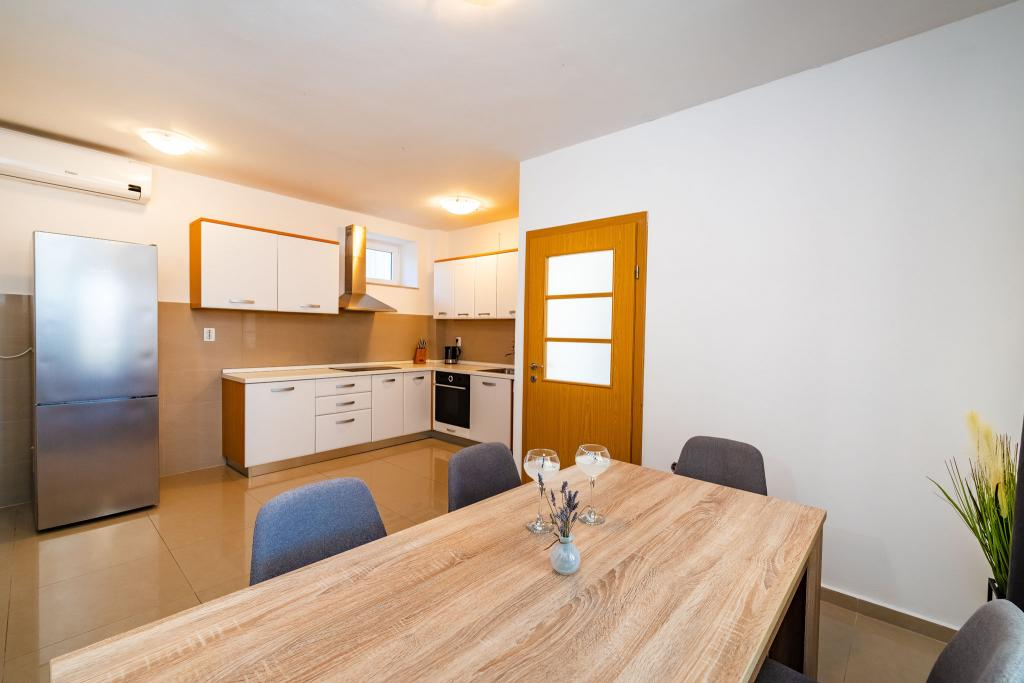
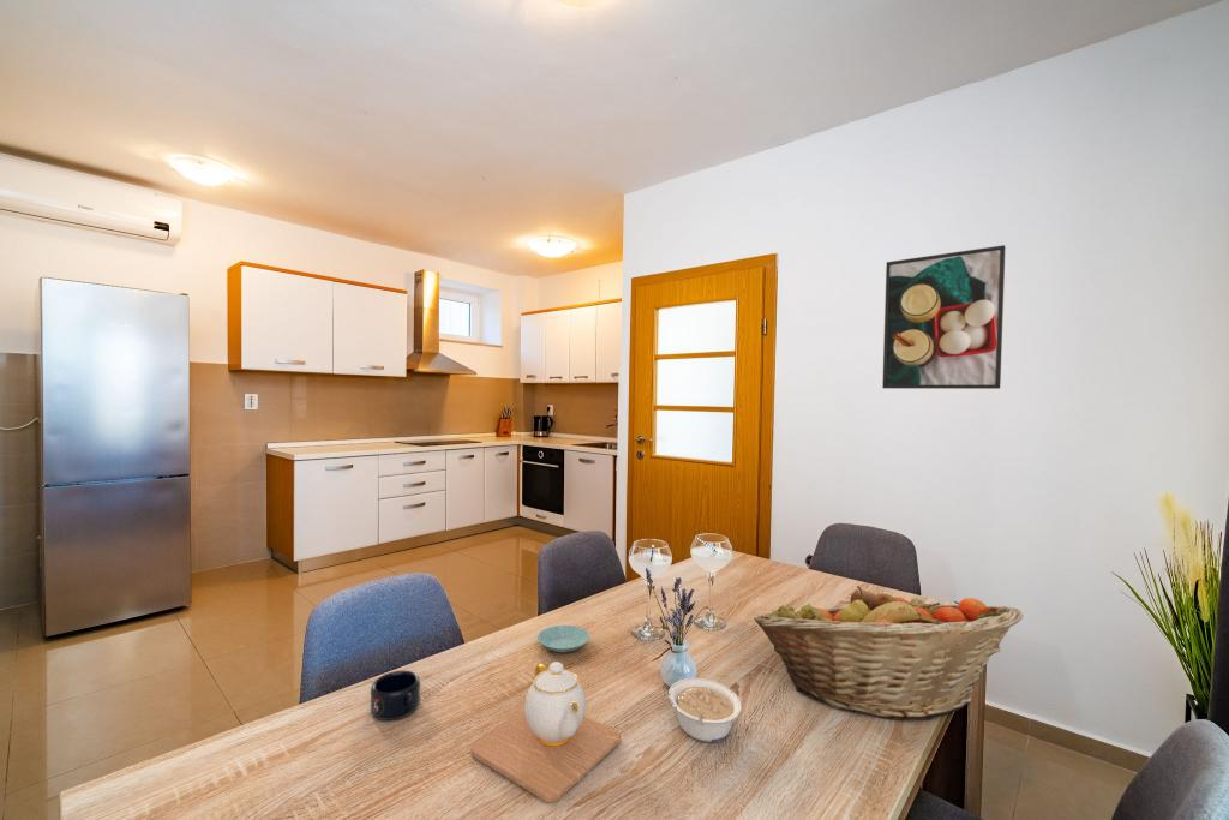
+ mug [370,670,421,722]
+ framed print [881,244,1007,390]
+ fruit basket [753,585,1024,720]
+ saucer [536,624,590,653]
+ teapot [470,660,622,803]
+ legume [667,677,743,743]
